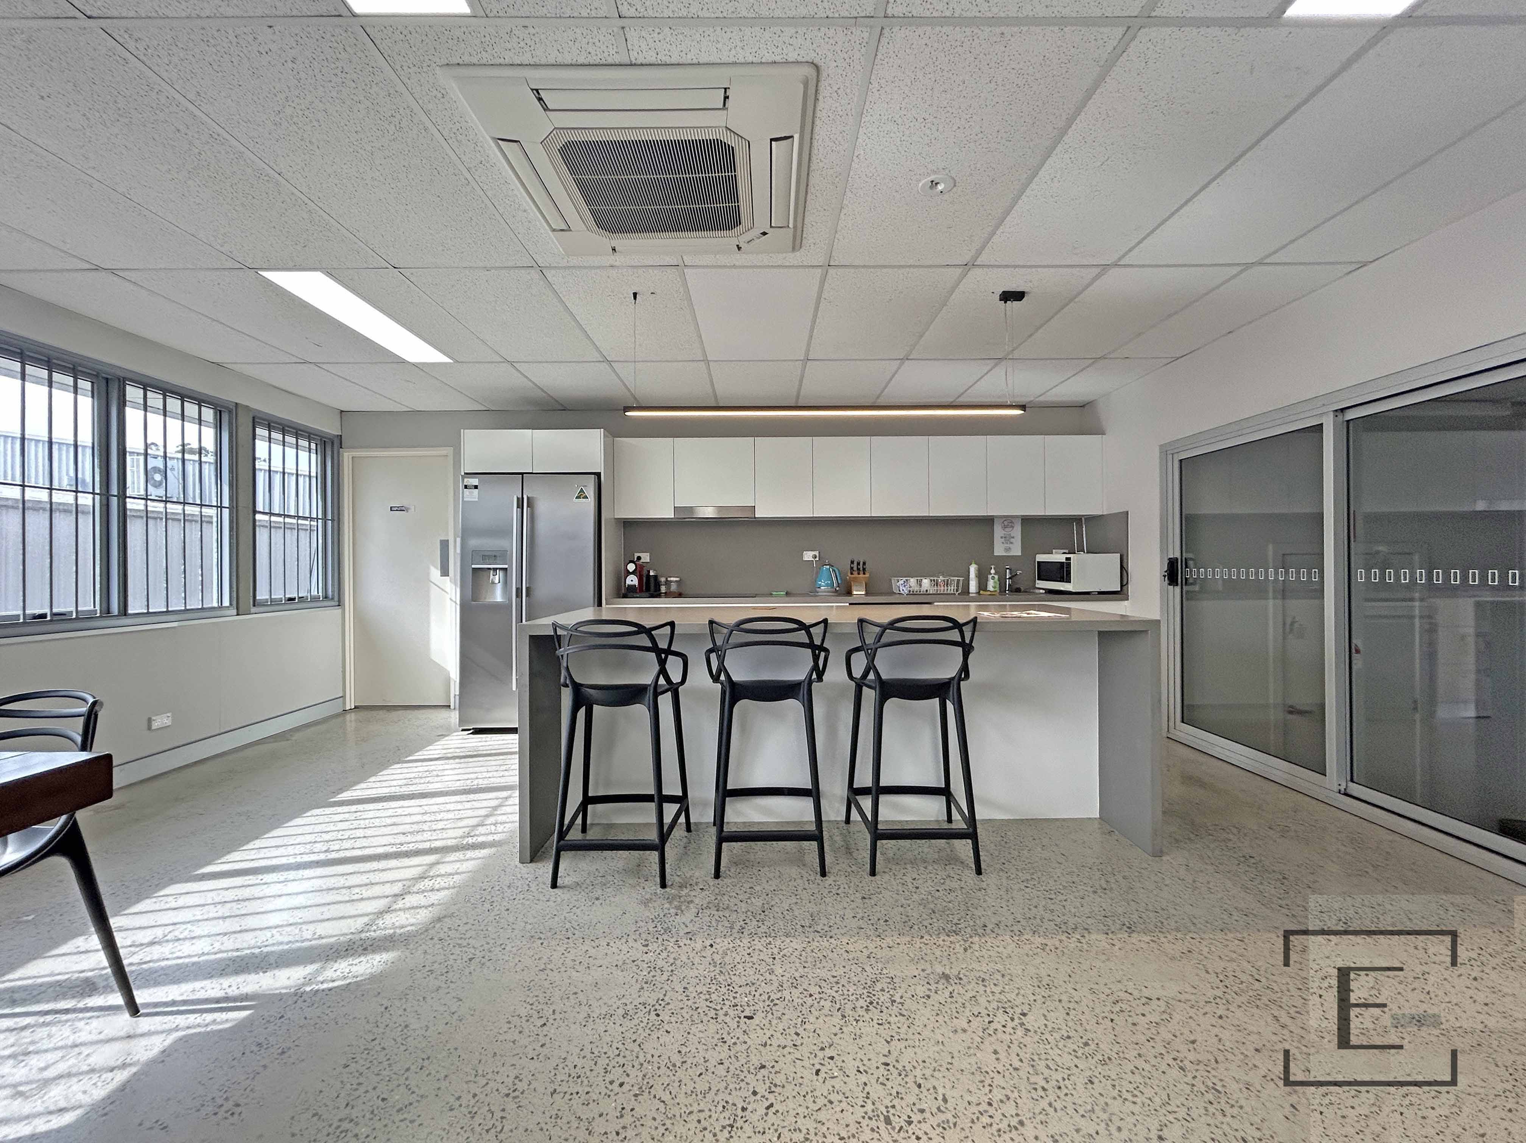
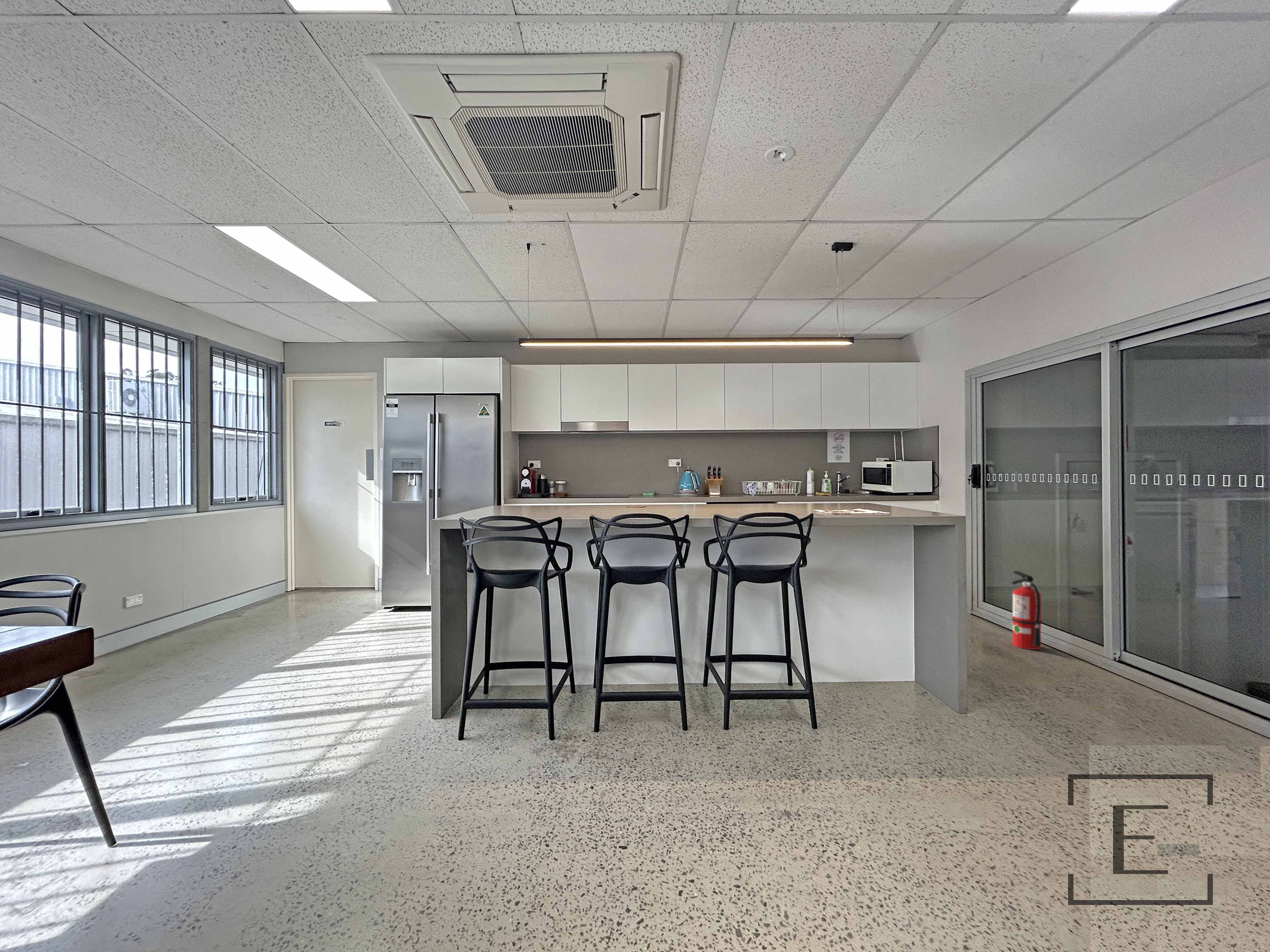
+ fire extinguisher [1006,571,1042,650]
